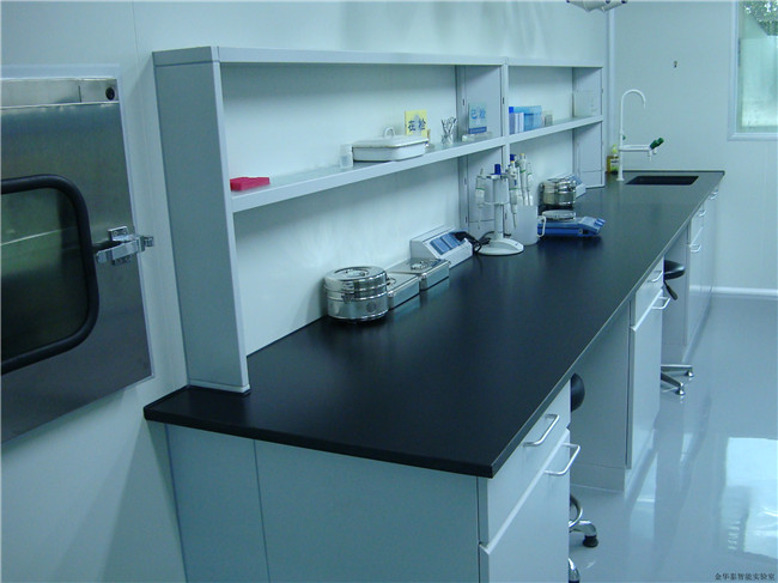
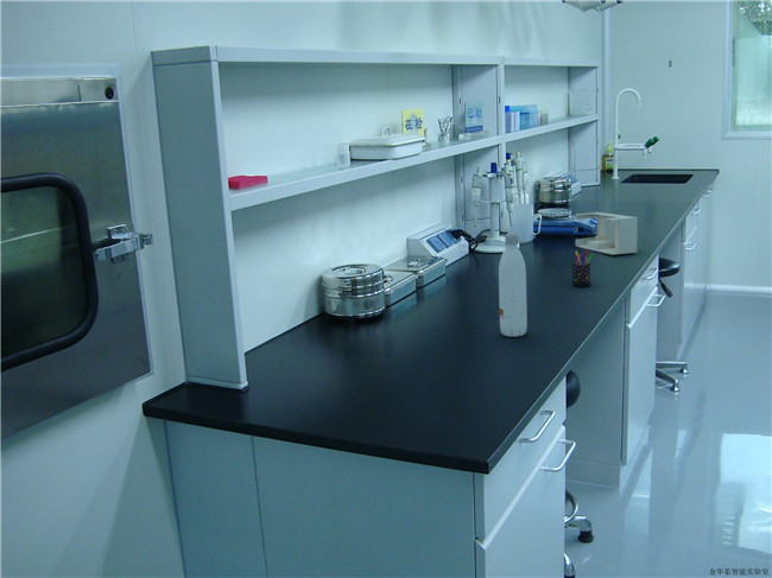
+ tissue dispenser [575,211,639,256]
+ plastic bottle [498,233,529,338]
+ pen holder [571,249,595,288]
